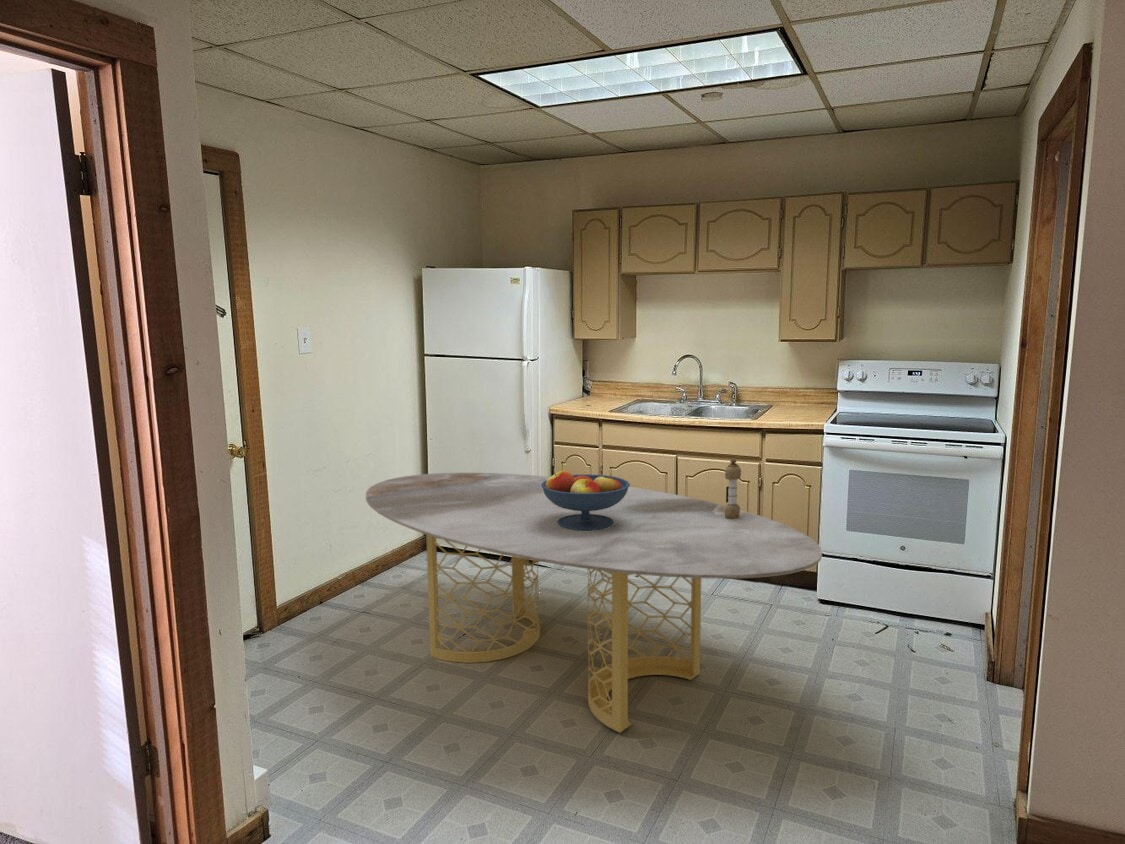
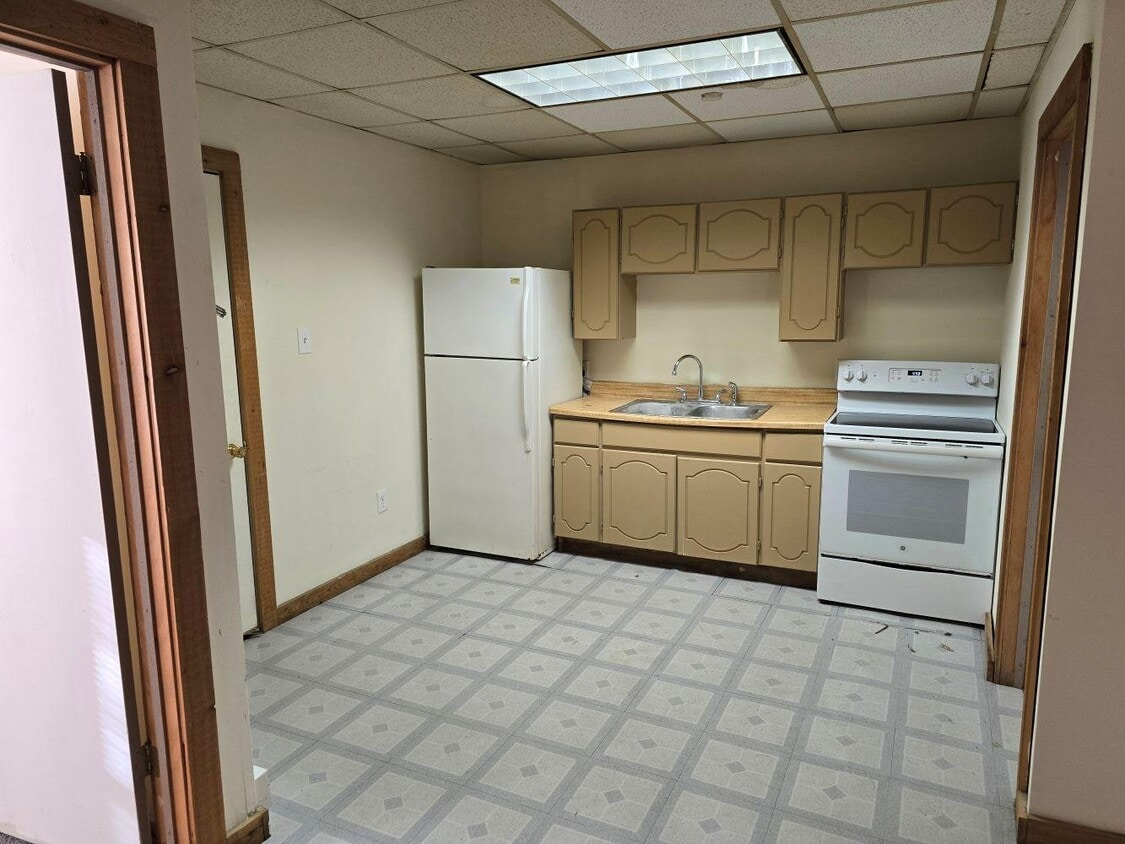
- fruit bowl [541,470,631,531]
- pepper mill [724,458,742,519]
- dining table [365,472,823,734]
